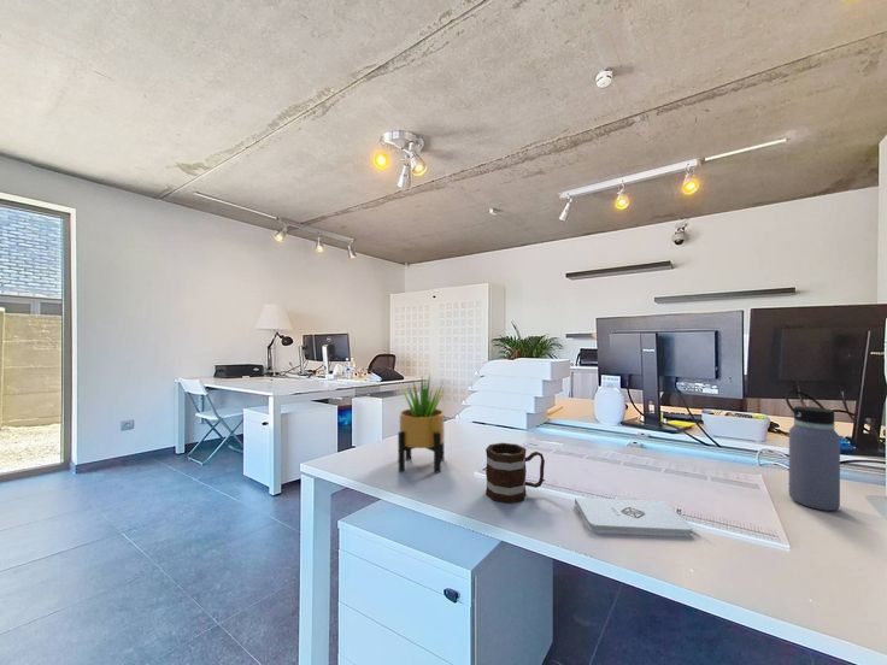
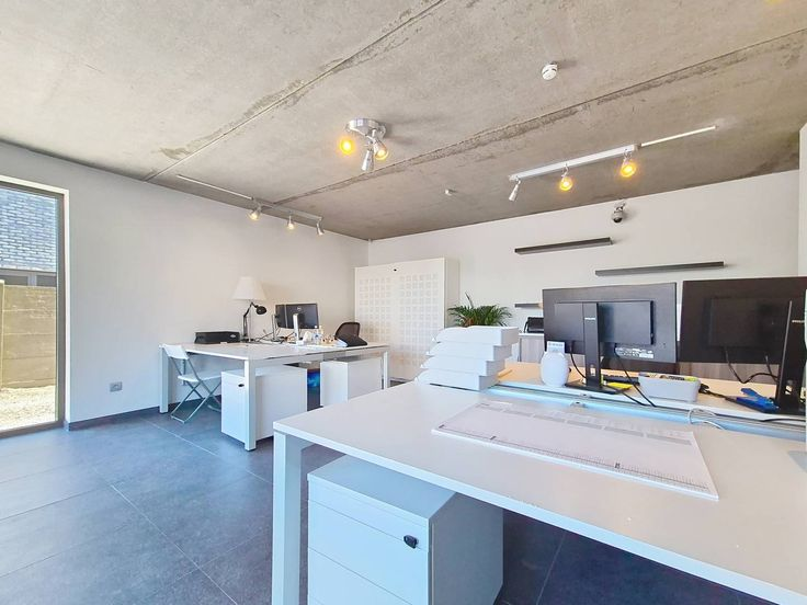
- water bottle [785,389,841,512]
- notepad [574,496,693,537]
- potted plant [396,373,450,475]
- mug [484,442,546,505]
